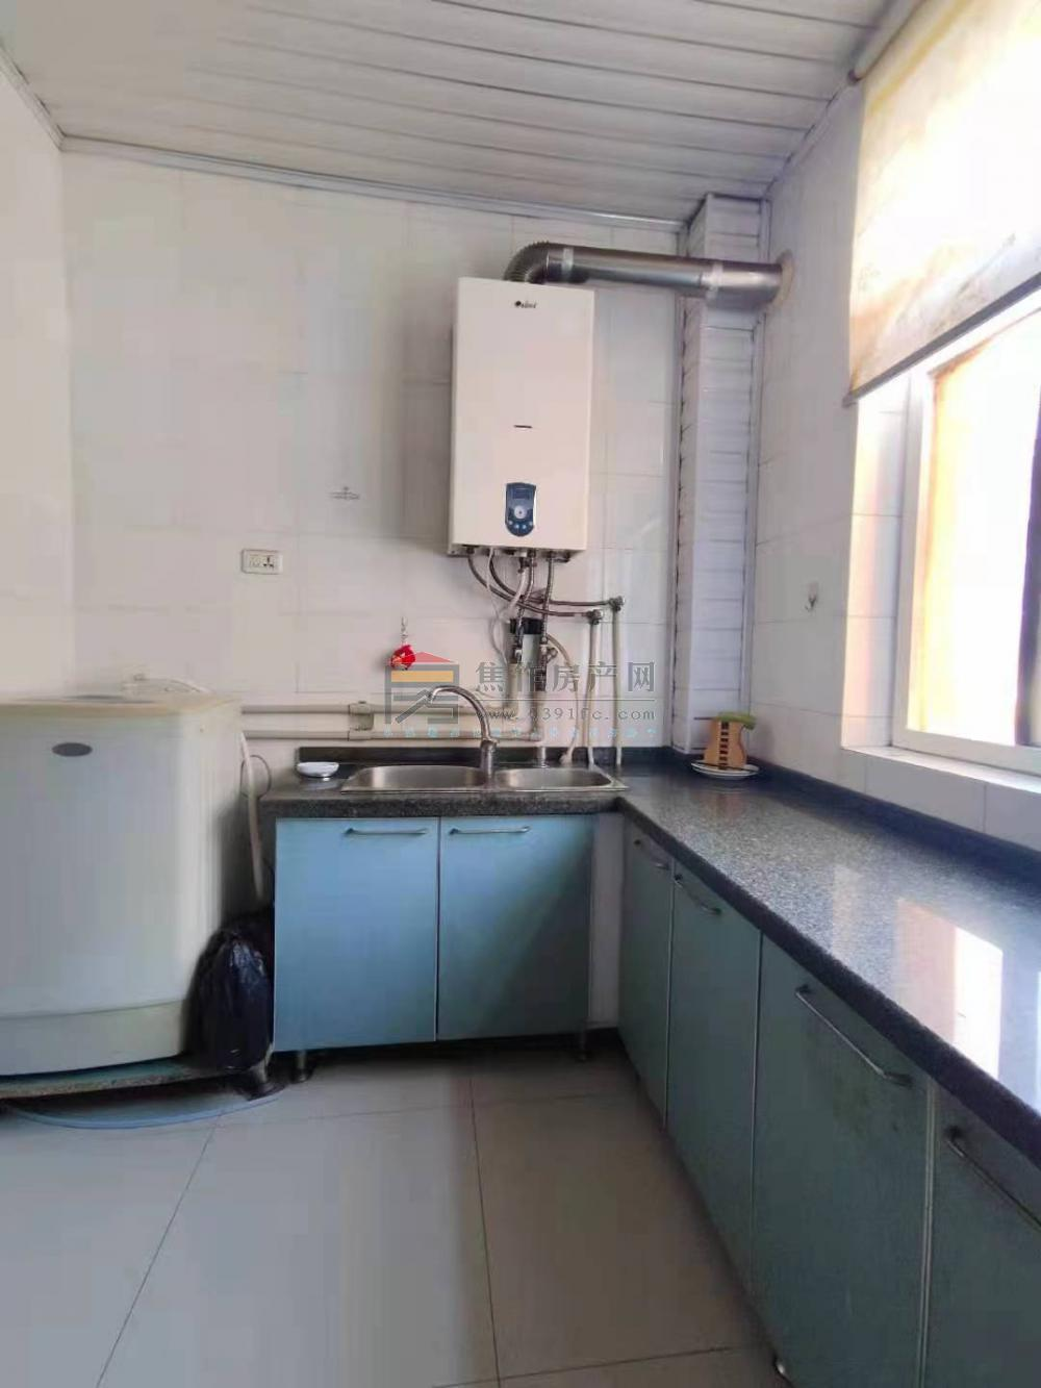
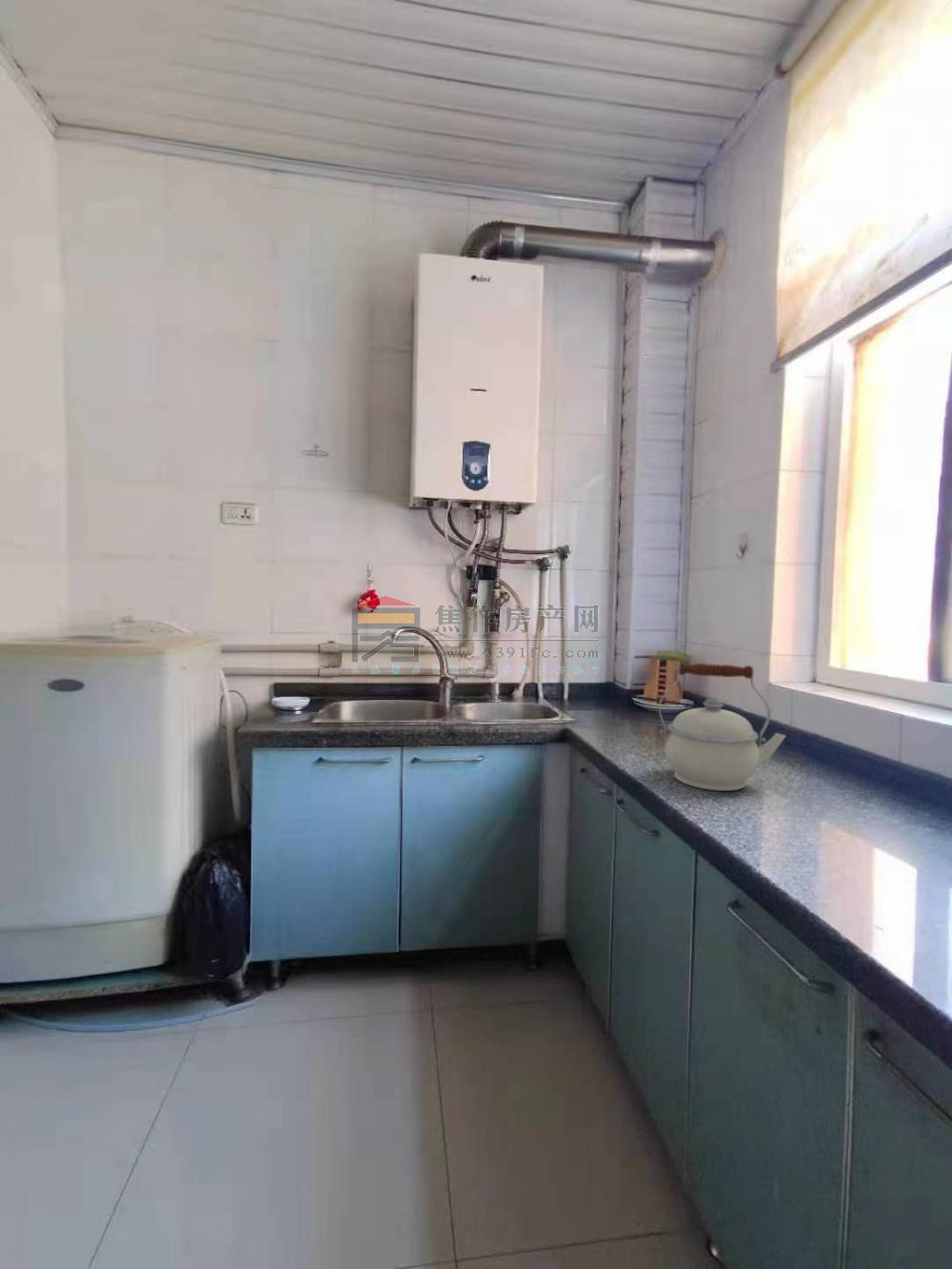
+ kettle [658,662,786,792]
